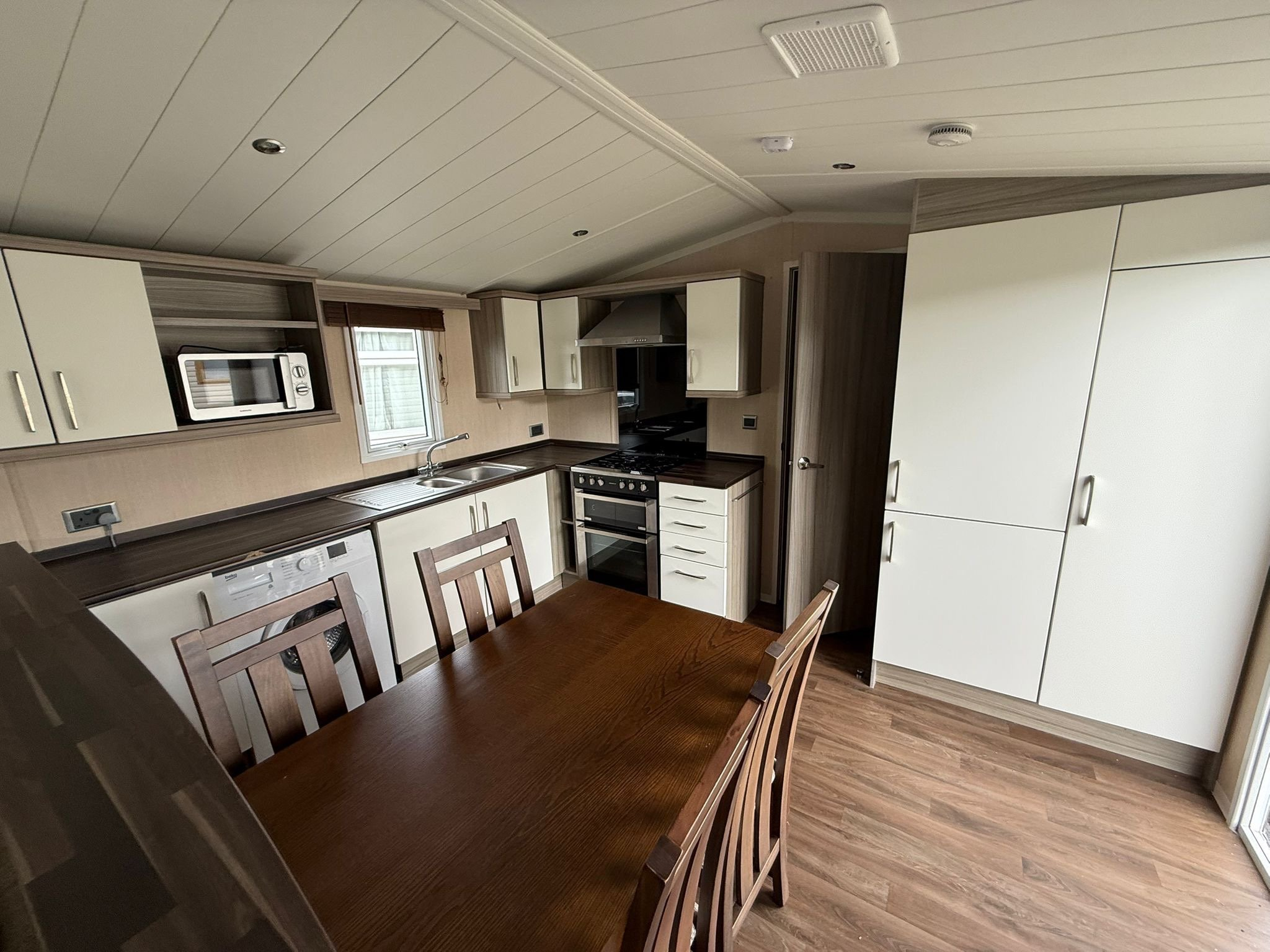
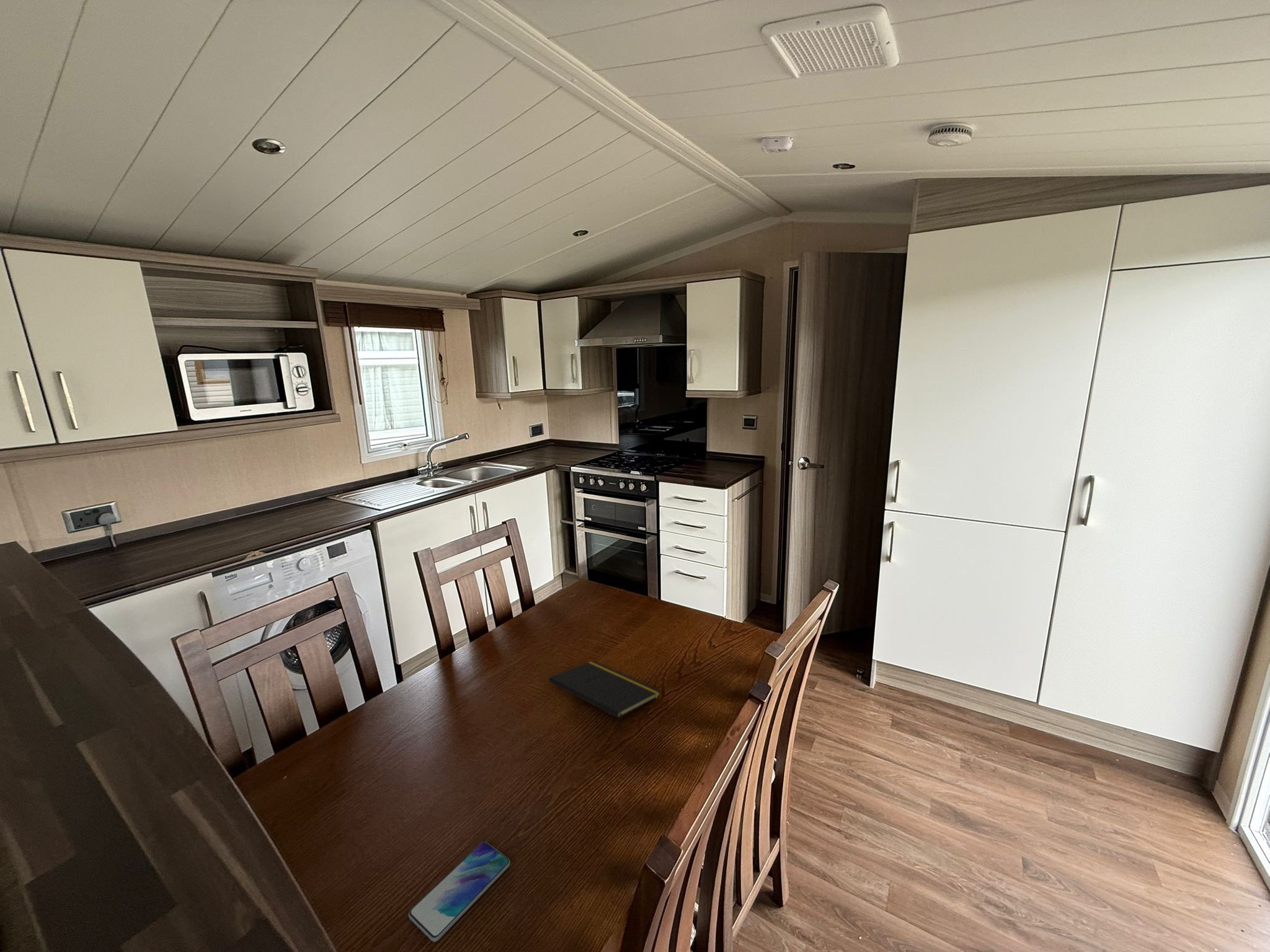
+ notepad [548,660,661,732]
+ smartphone [408,841,511,942]
